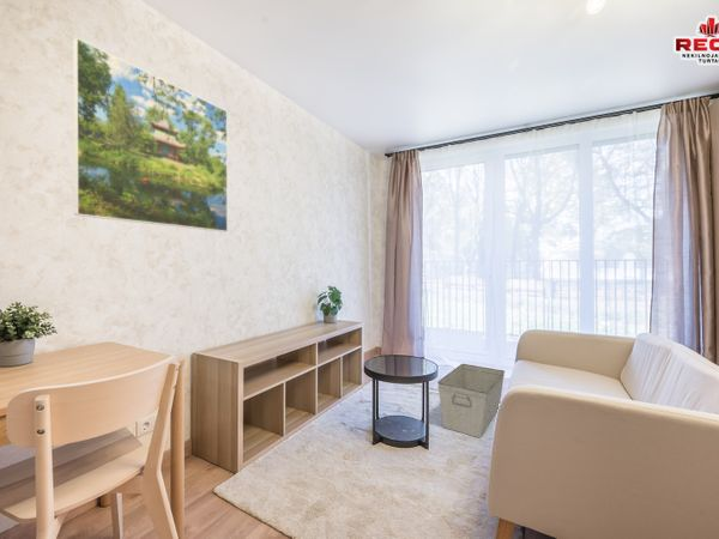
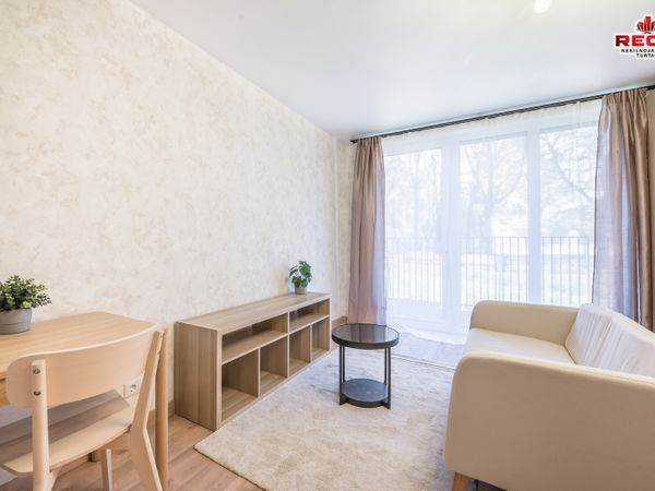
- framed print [72,36,229,234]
- storage bin [436,363,506,438]
